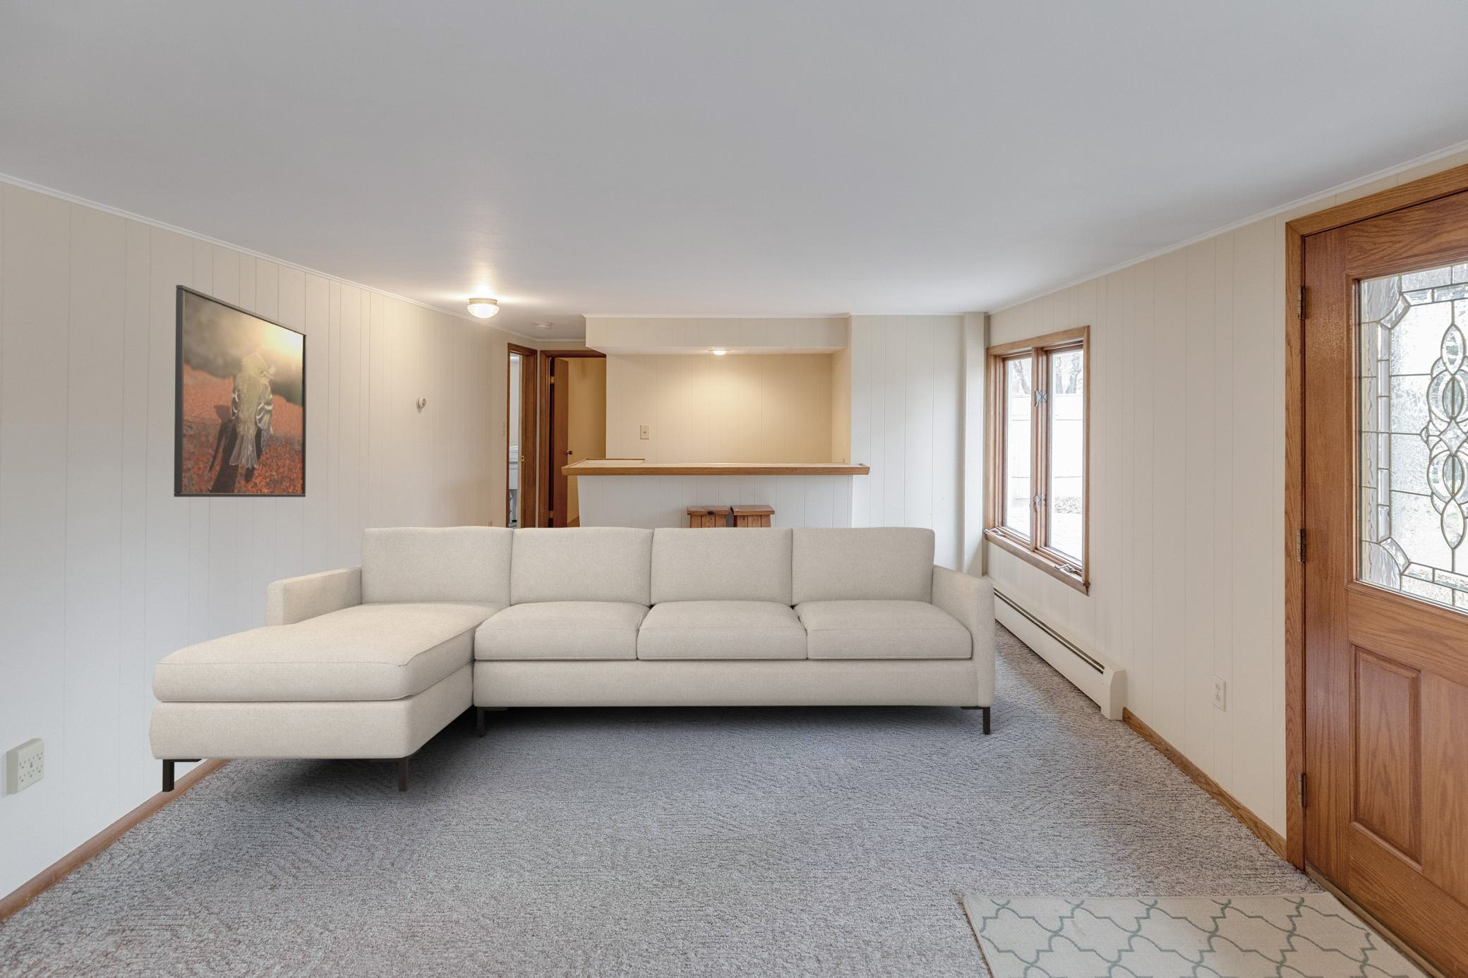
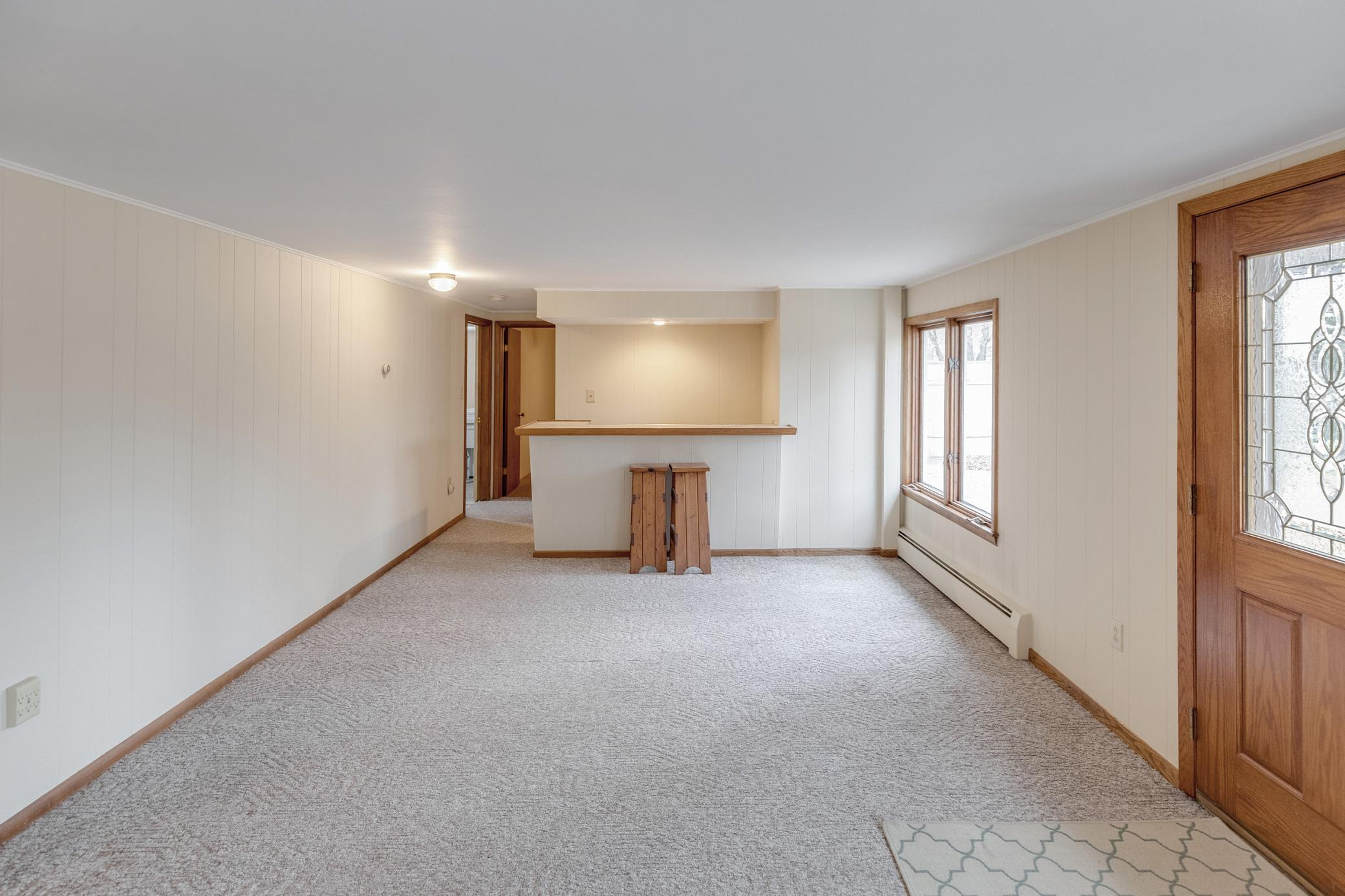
- sofa [148,526,995,792]
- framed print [172,285,308,498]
